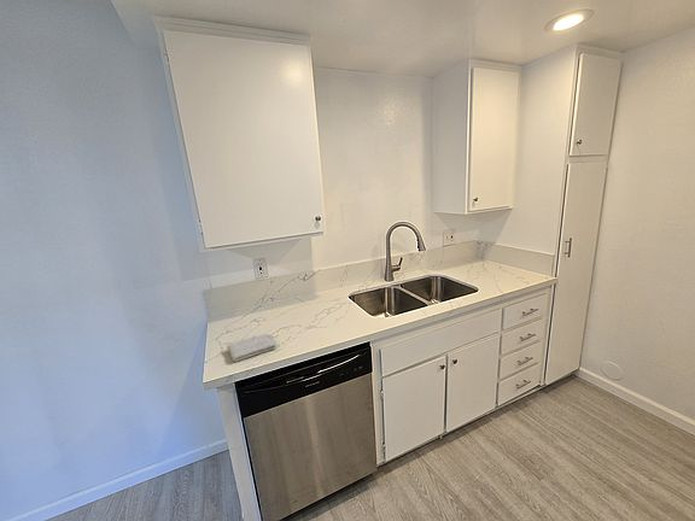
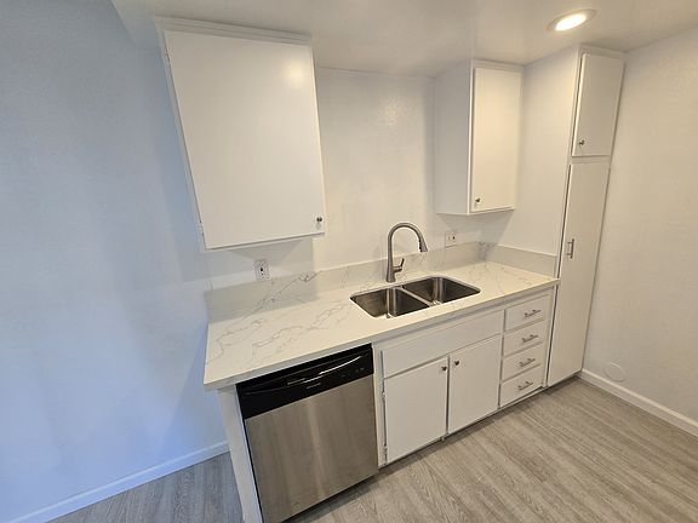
- washcloth [226,333,278,363]
